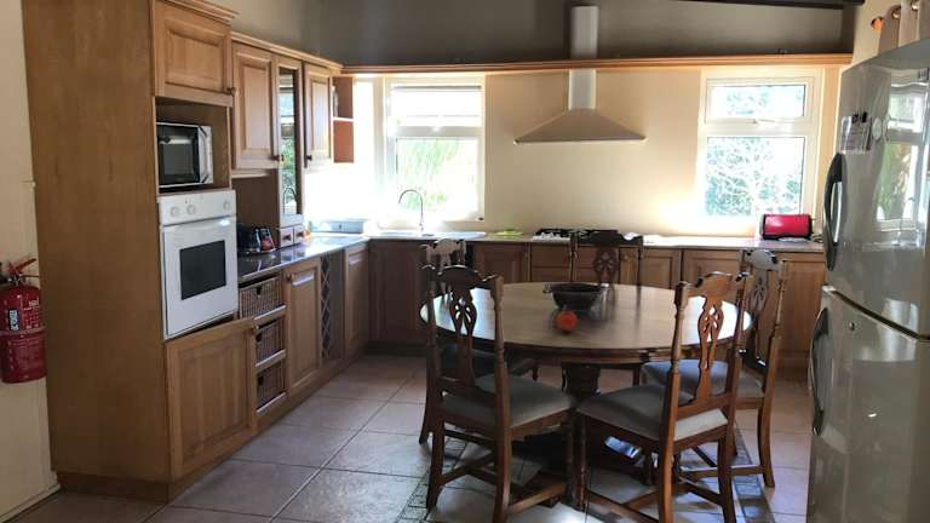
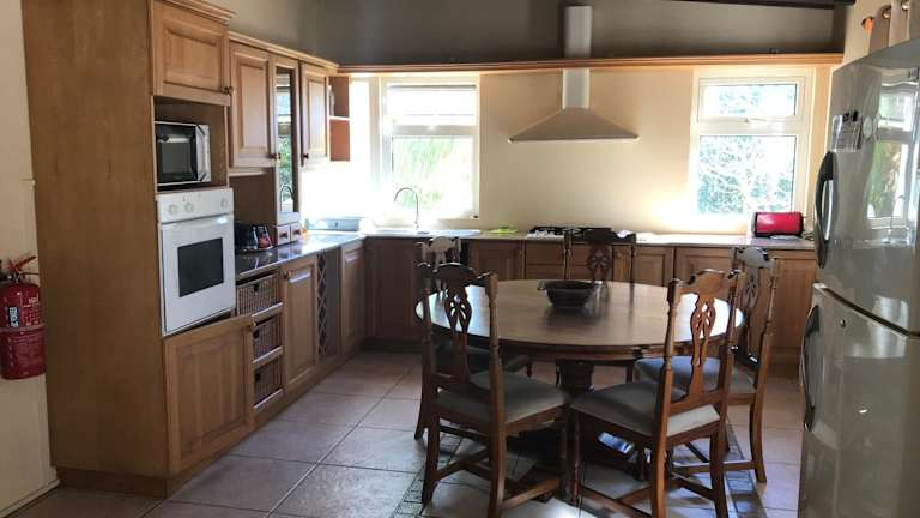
- fruit [555,305,578,333]
